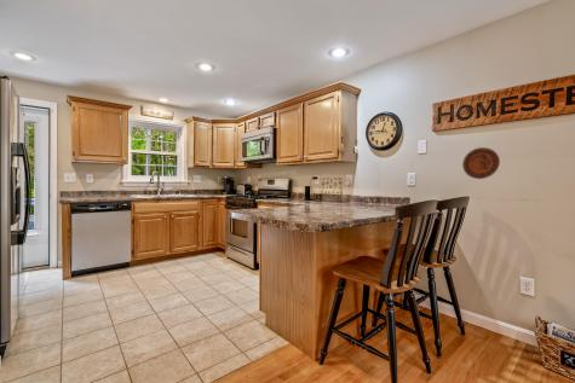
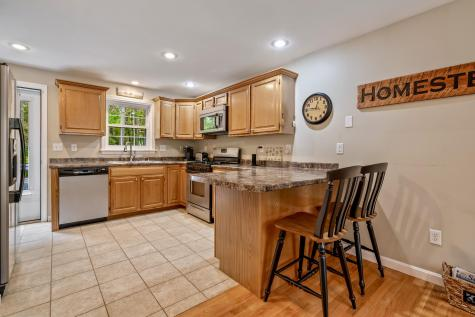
- decorative plate [461,146,501,180]
